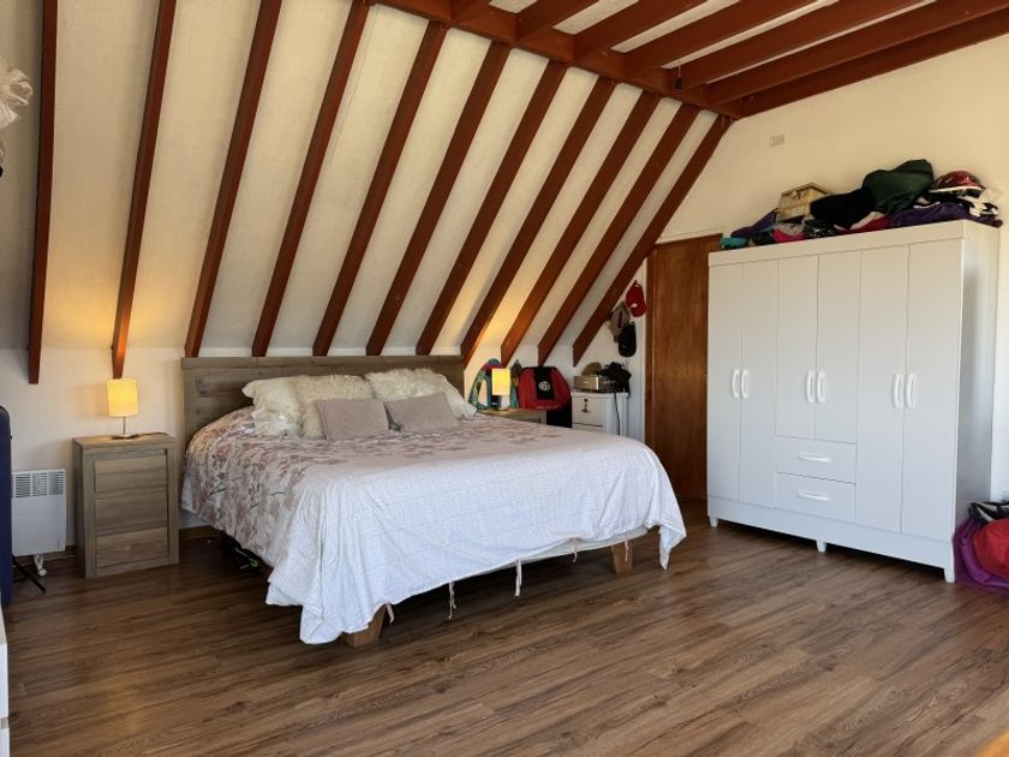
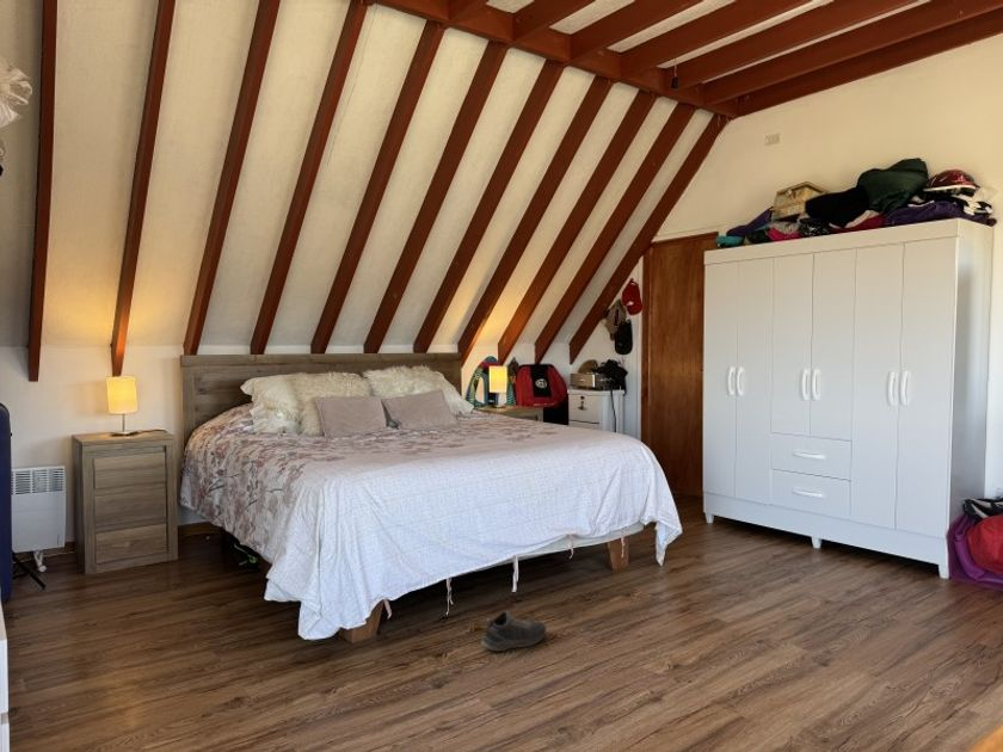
+ shoe [480,610,547,652]
